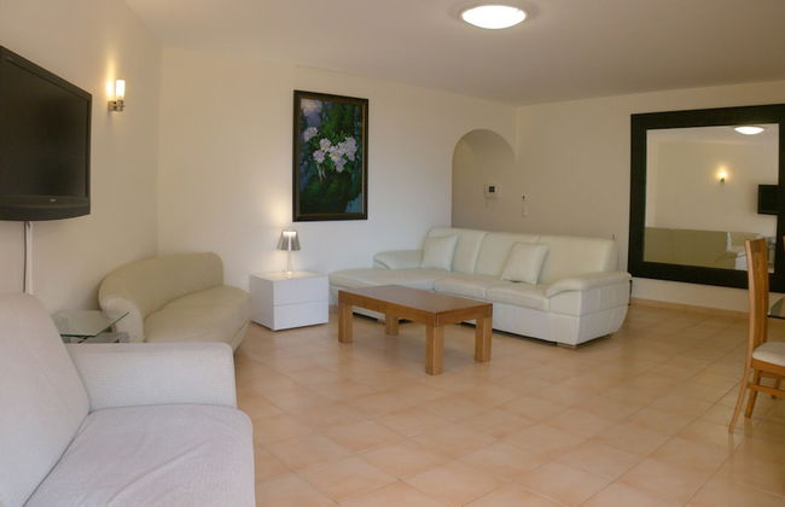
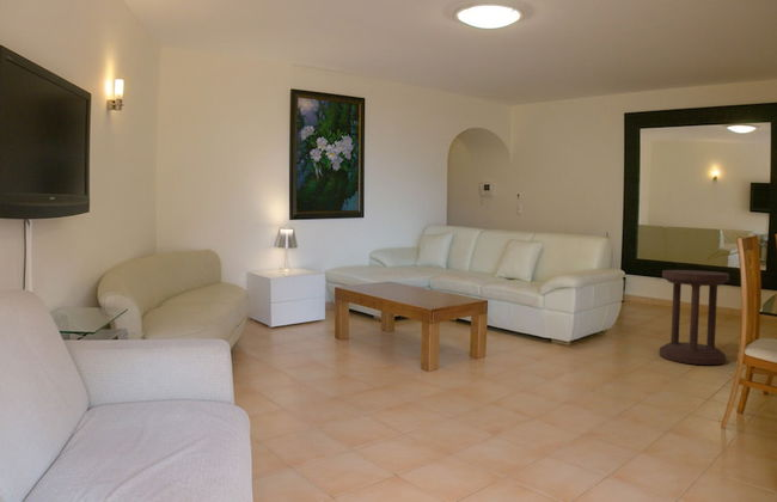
+ side table [657,269,730,366]
